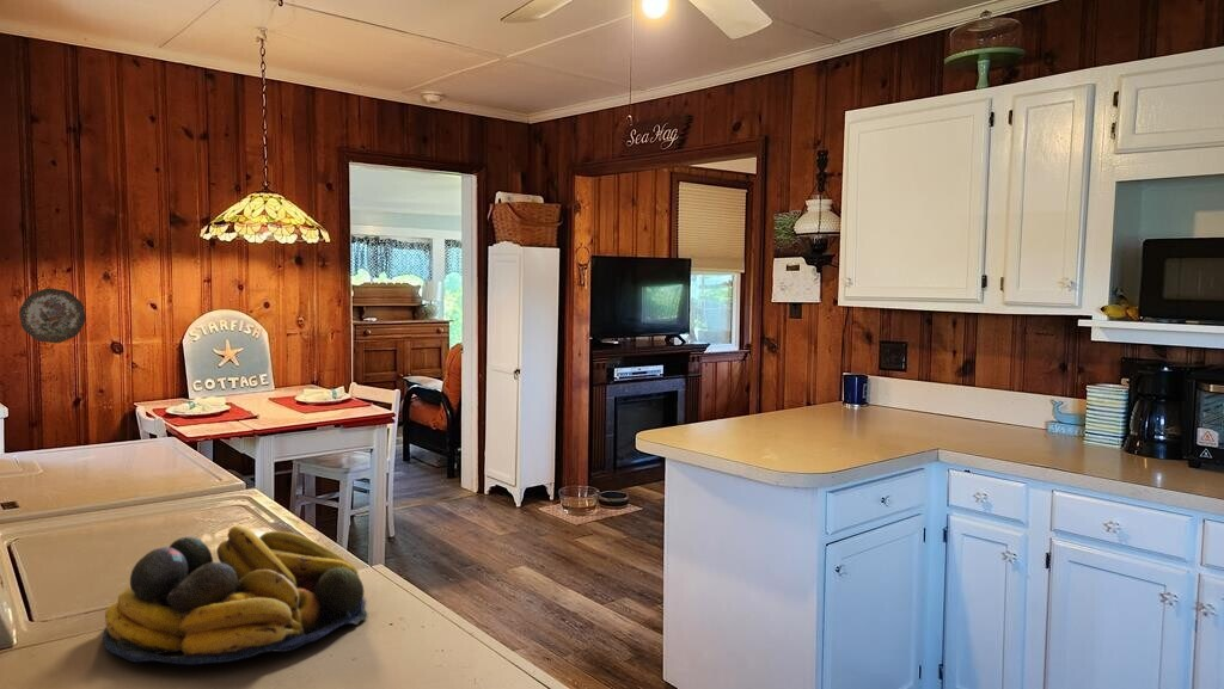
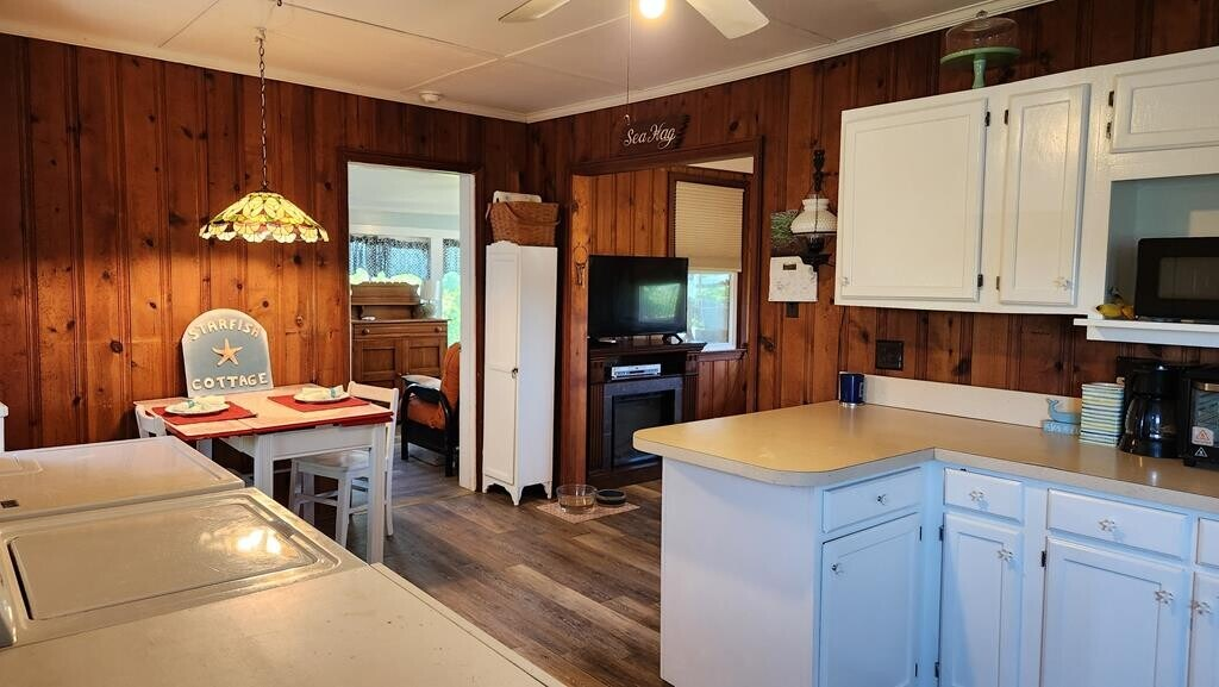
- decorative plate [18,287,87,344]
- fruit bowl [102,524,368,666]
